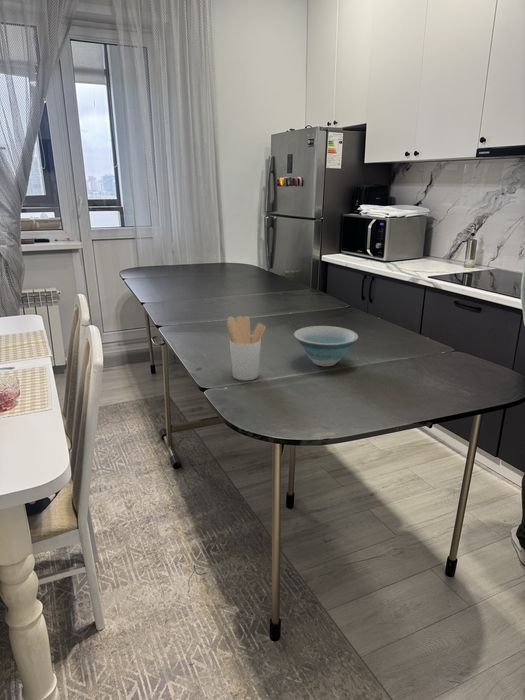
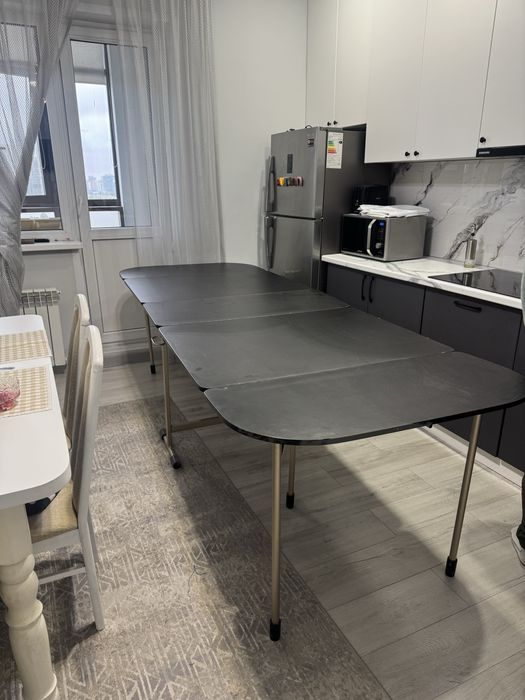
- bowl [293,325,359,367]
- utensil holder [226,315,267,381]
